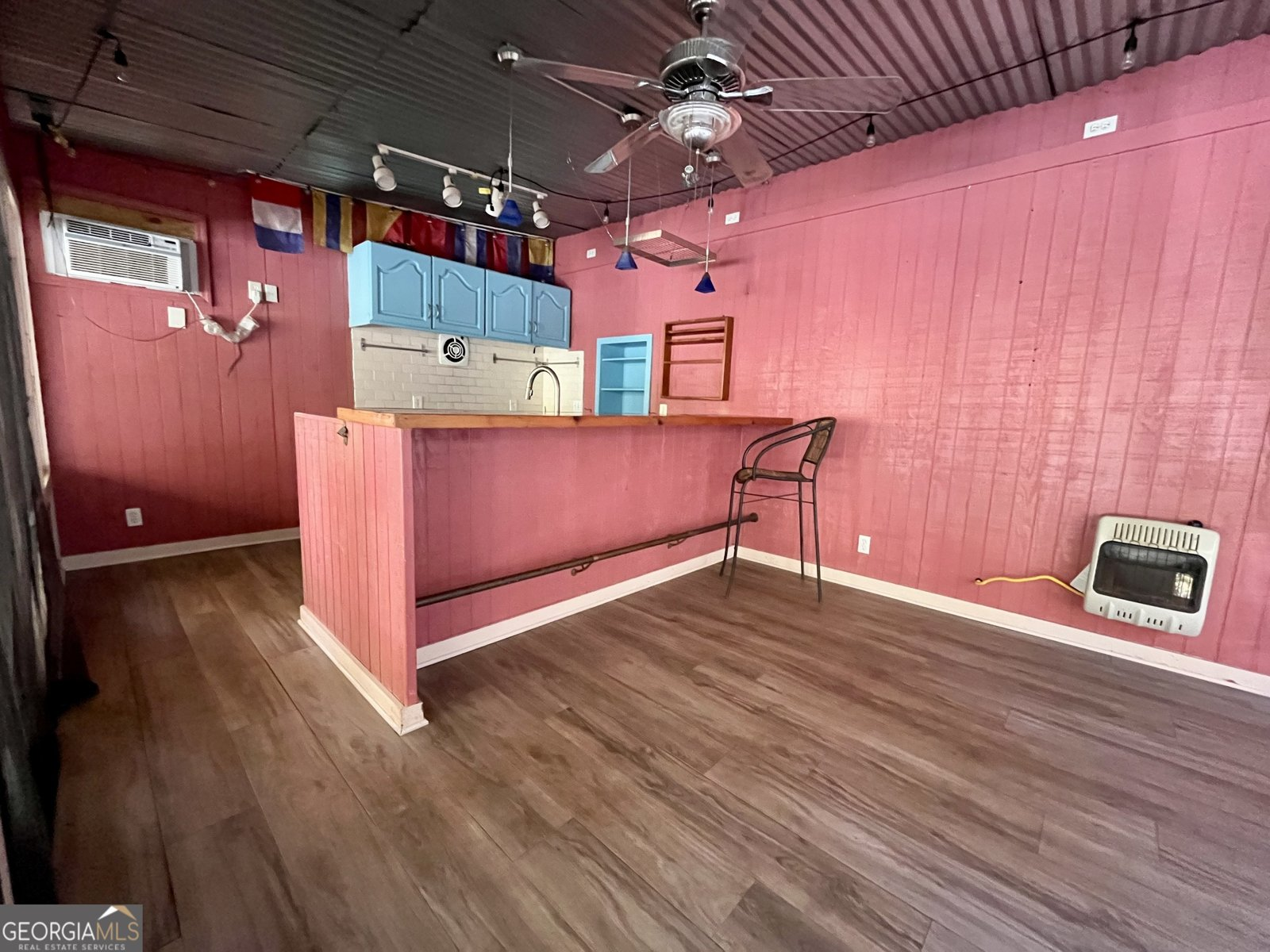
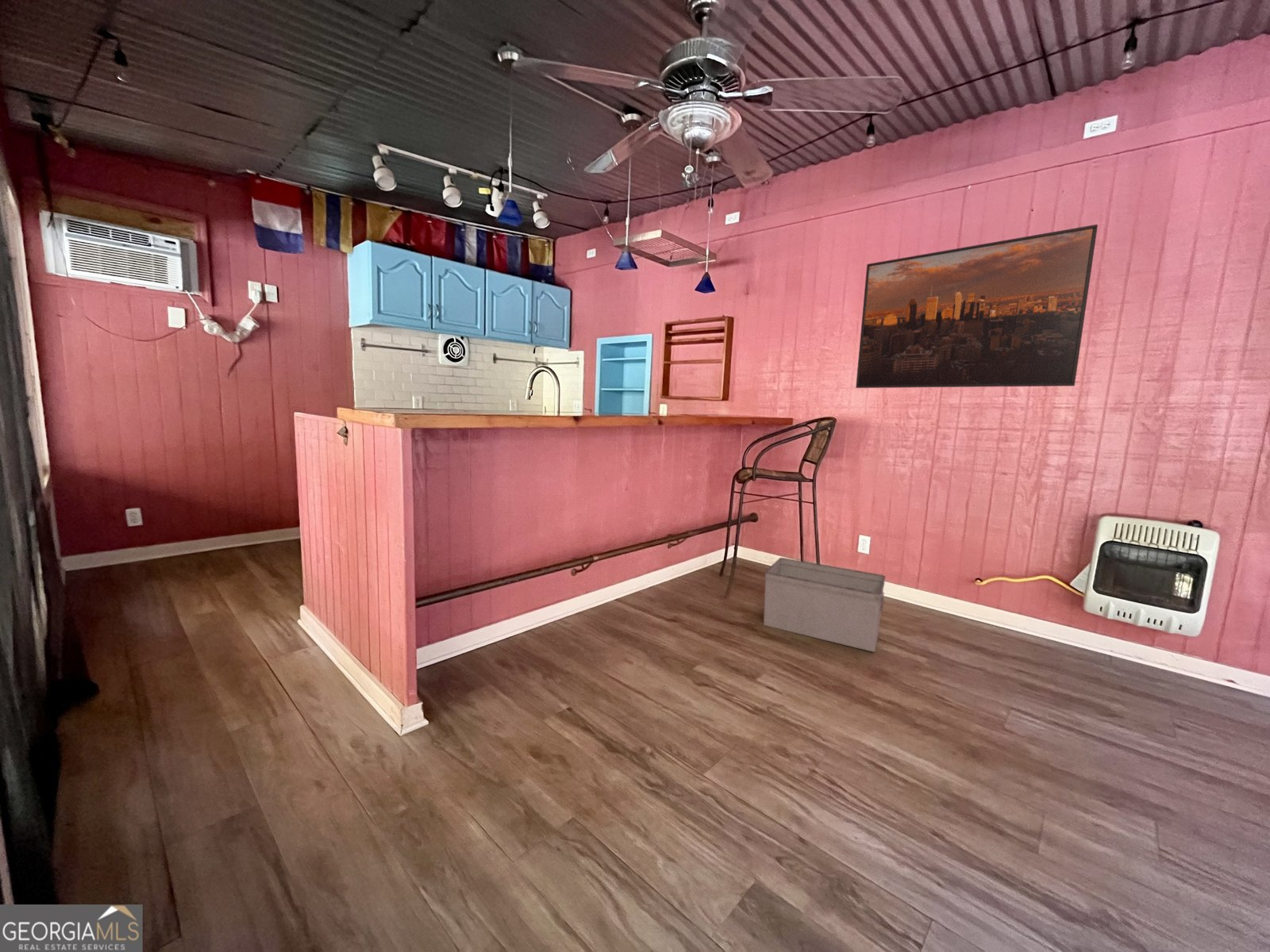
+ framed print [855,224,1099,389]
+ storage bin [763,557,887,653]
